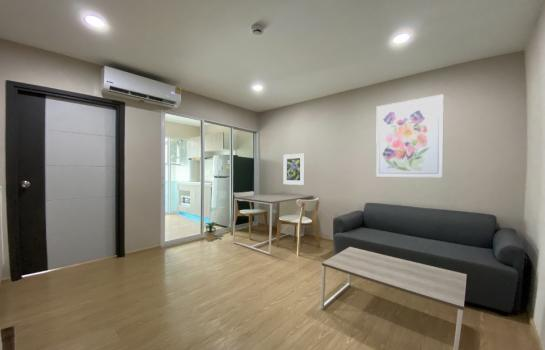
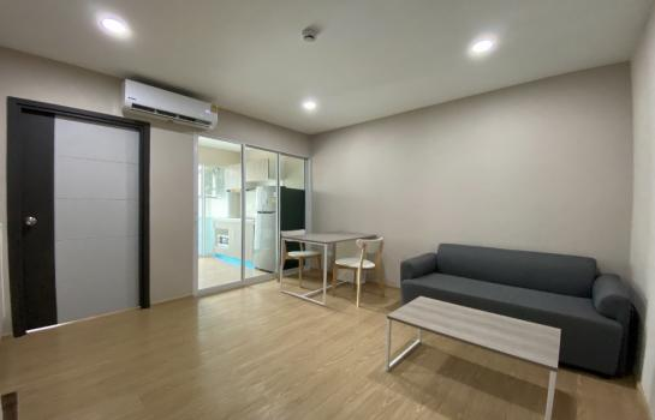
- potted plant [200,221,218,242]
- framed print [282,153,305,186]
- wall art [375,93,445,178]
